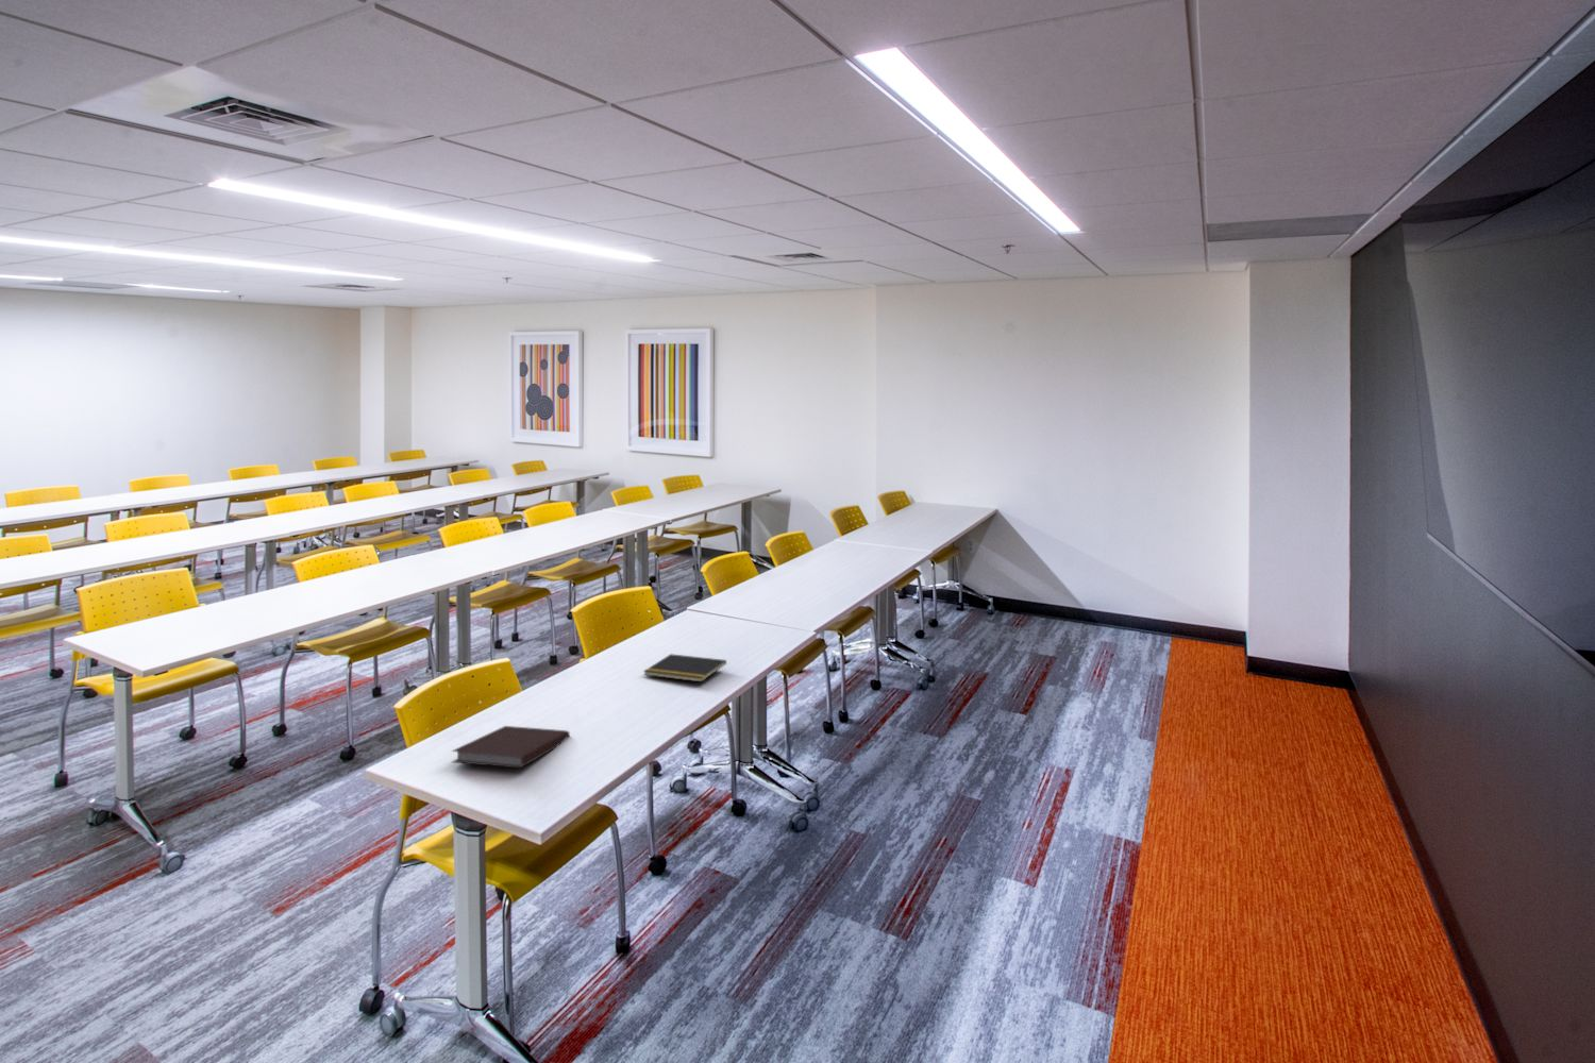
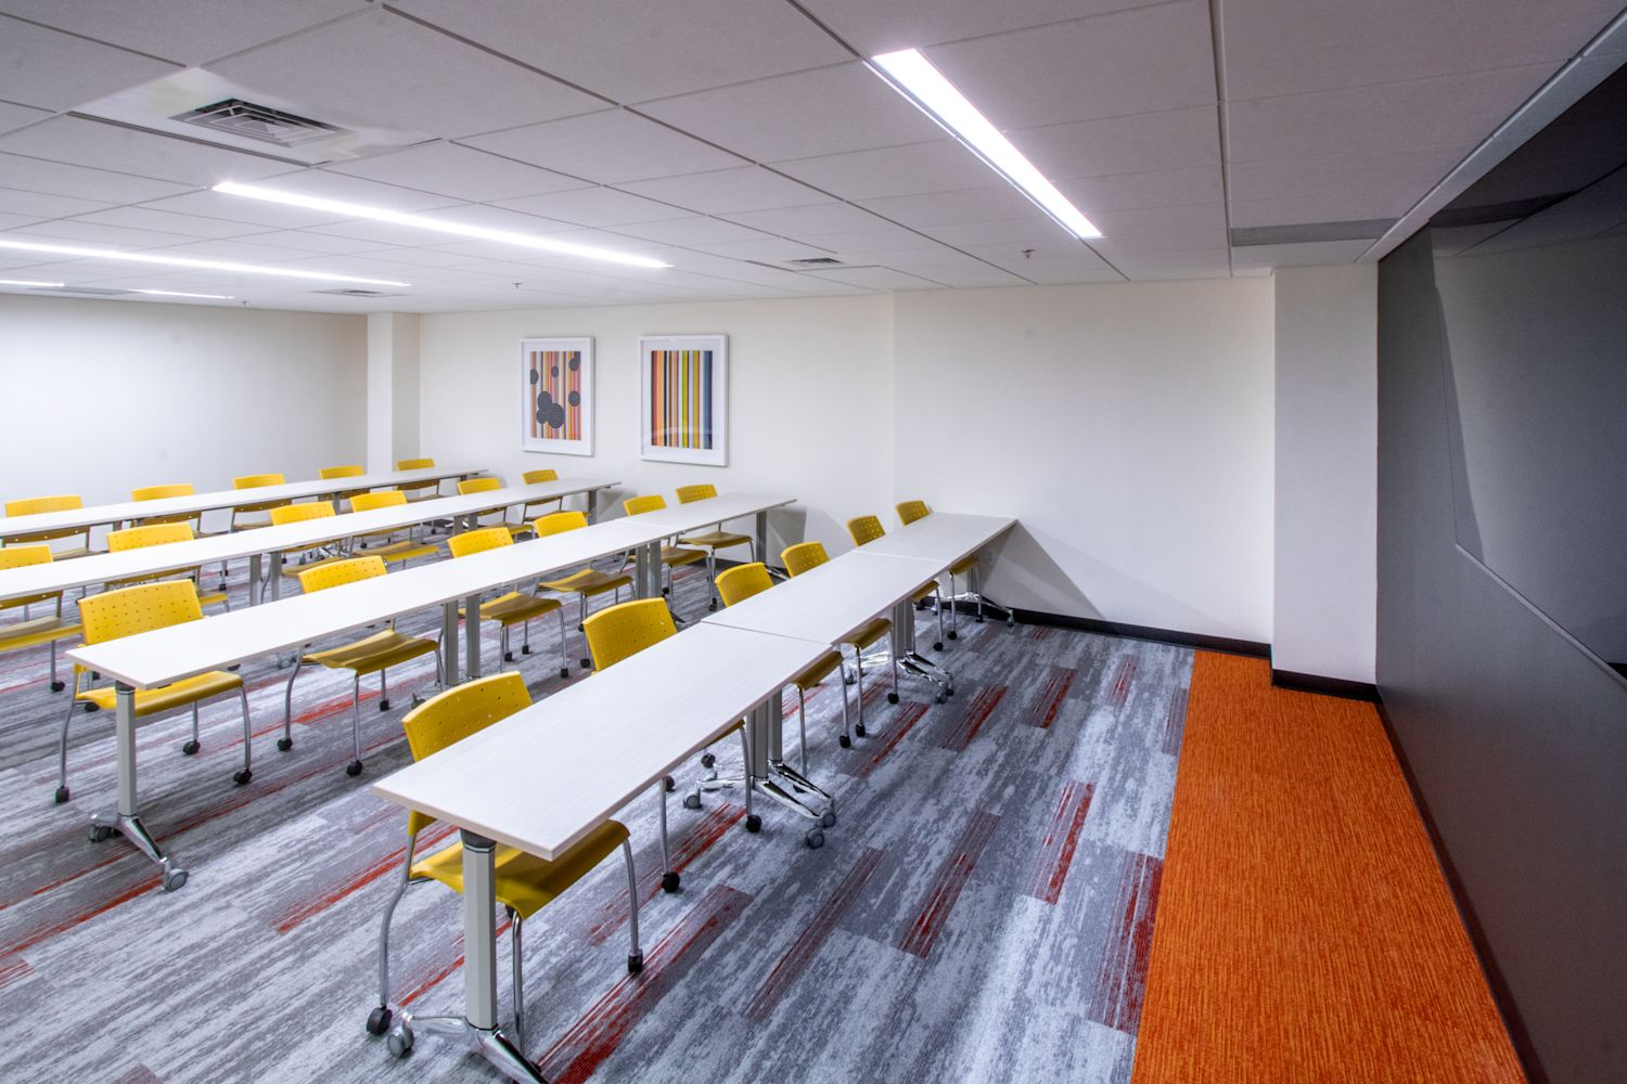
- notepad [642,653,727,682]
- notebook [450,725,571,770]
